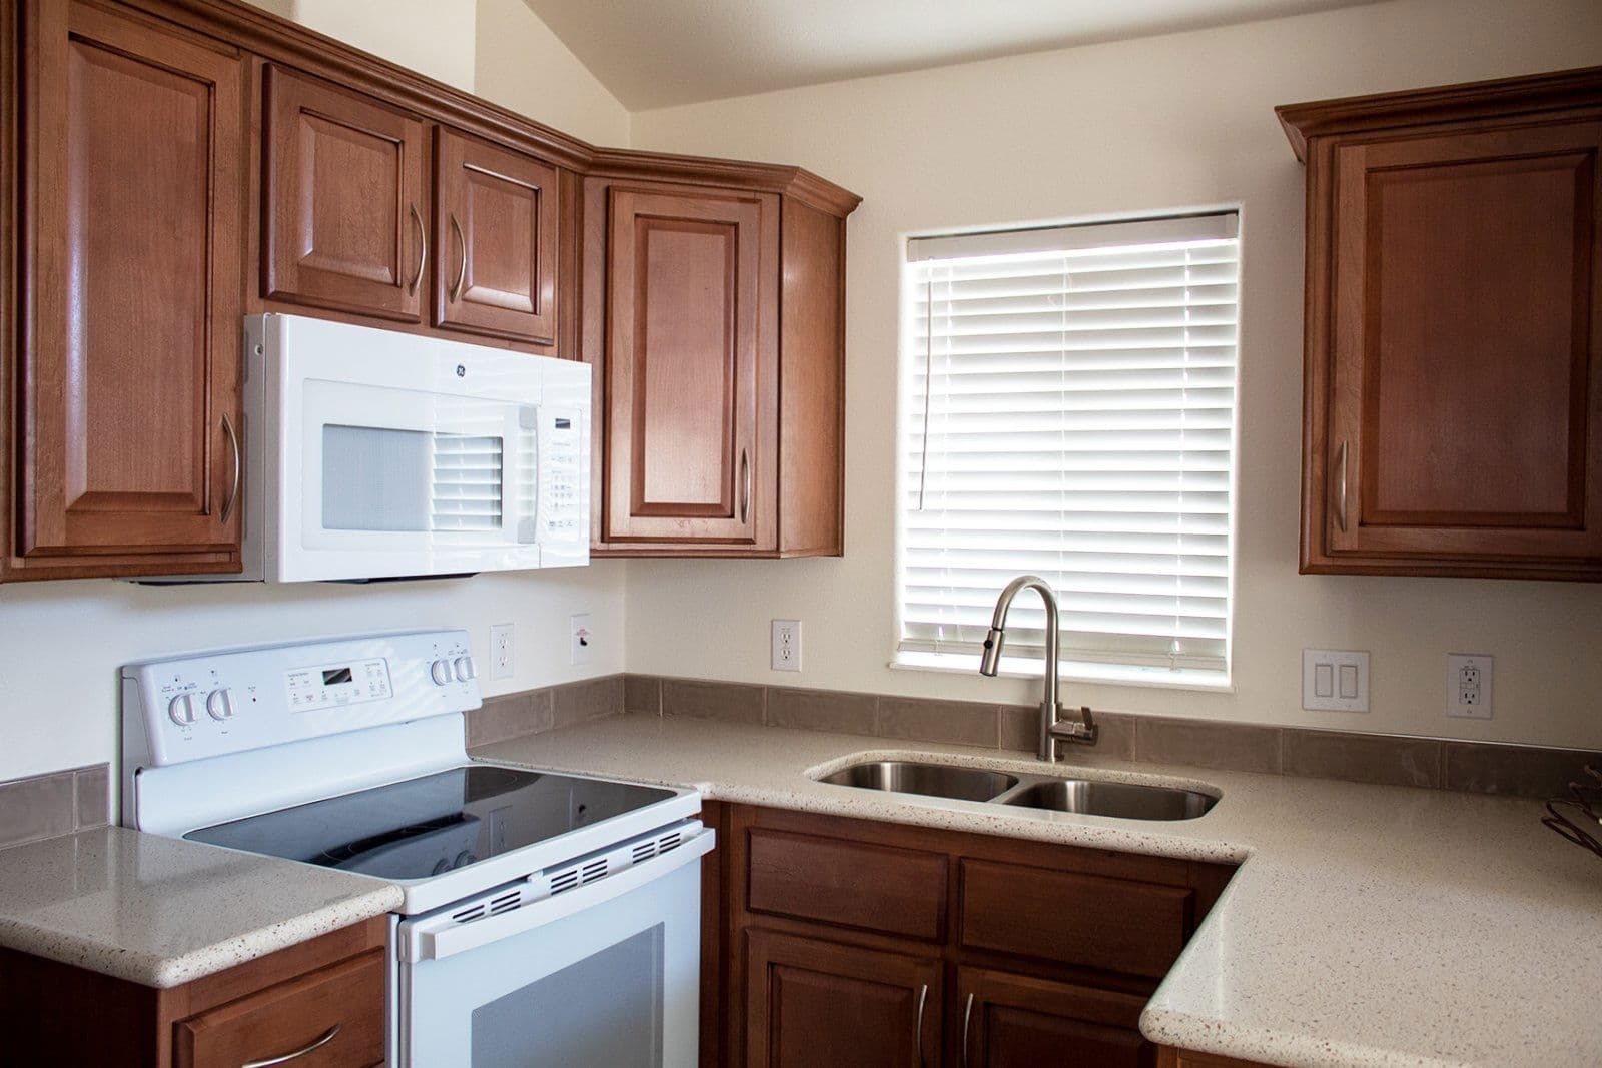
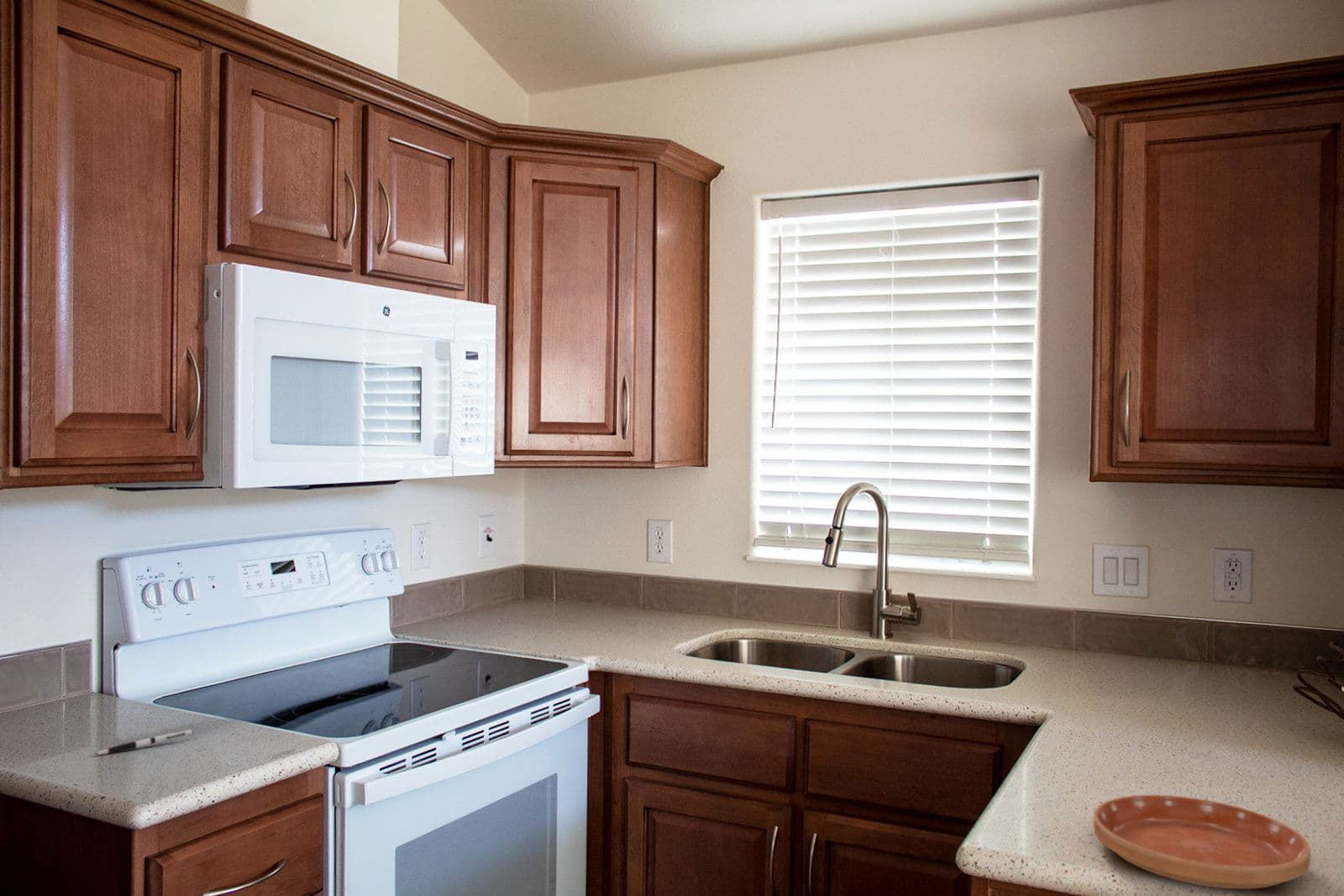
+ pen [94,729,193,756]
+ saucer [1093,794,1311,890]
